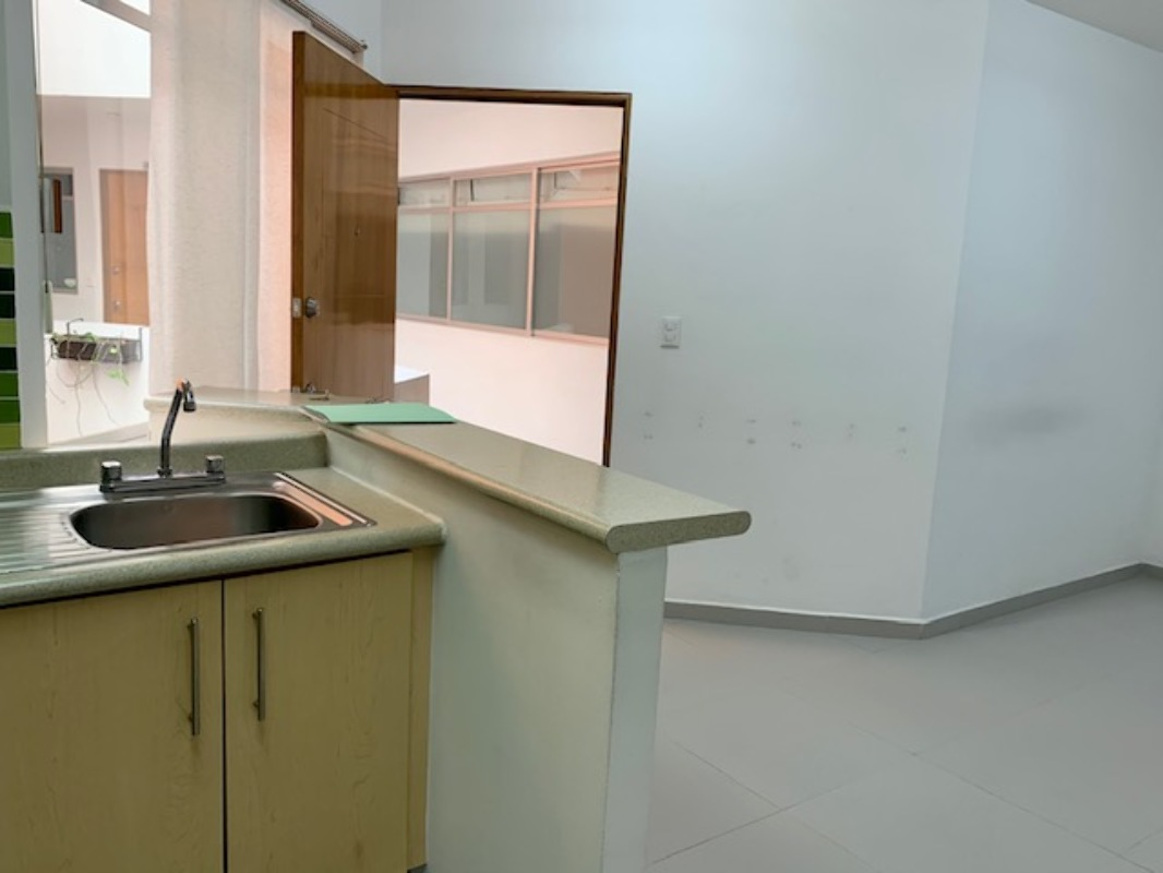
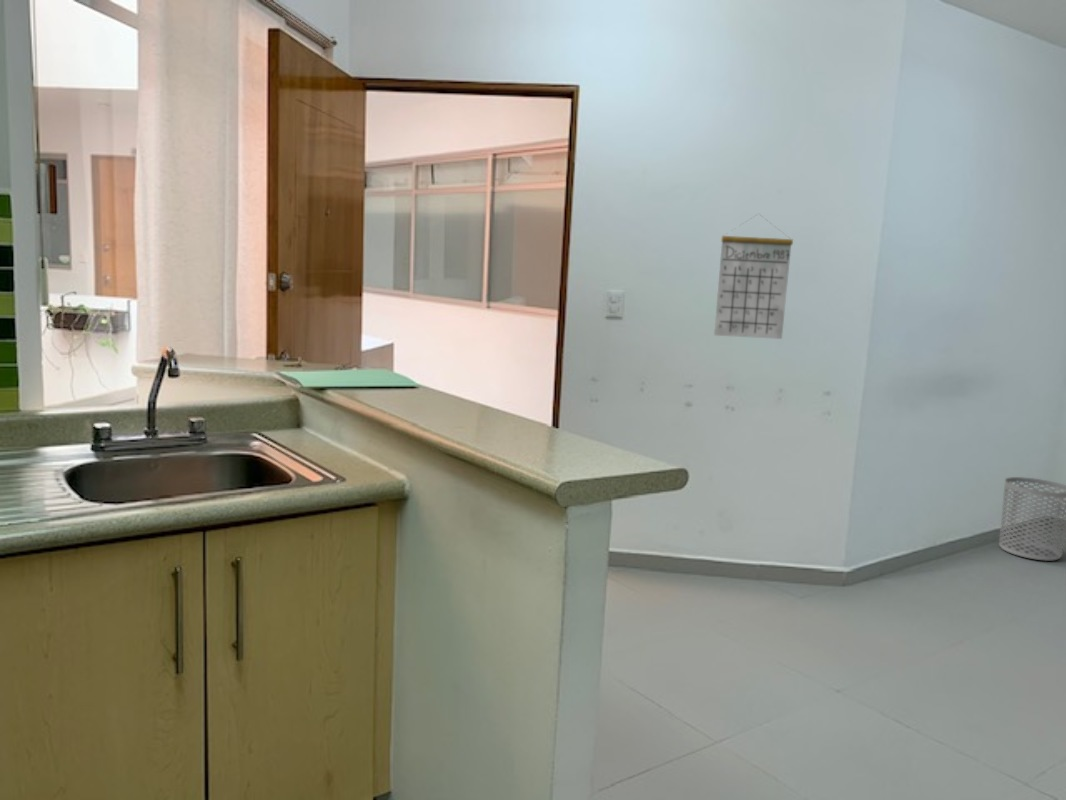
+ calendar [713,213,794,340]
+ waste bin [998,476,1066,562]
